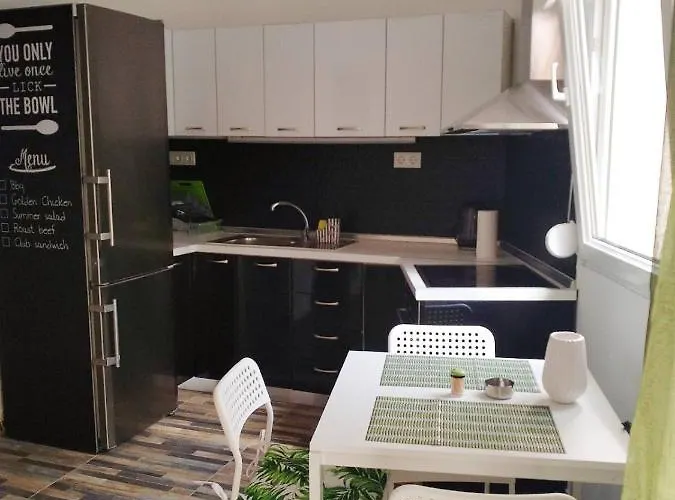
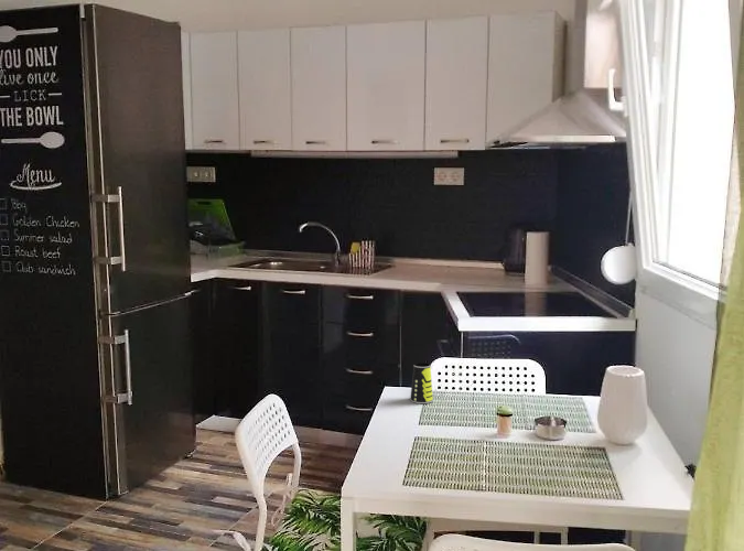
+ cup [409,361,434,404]
